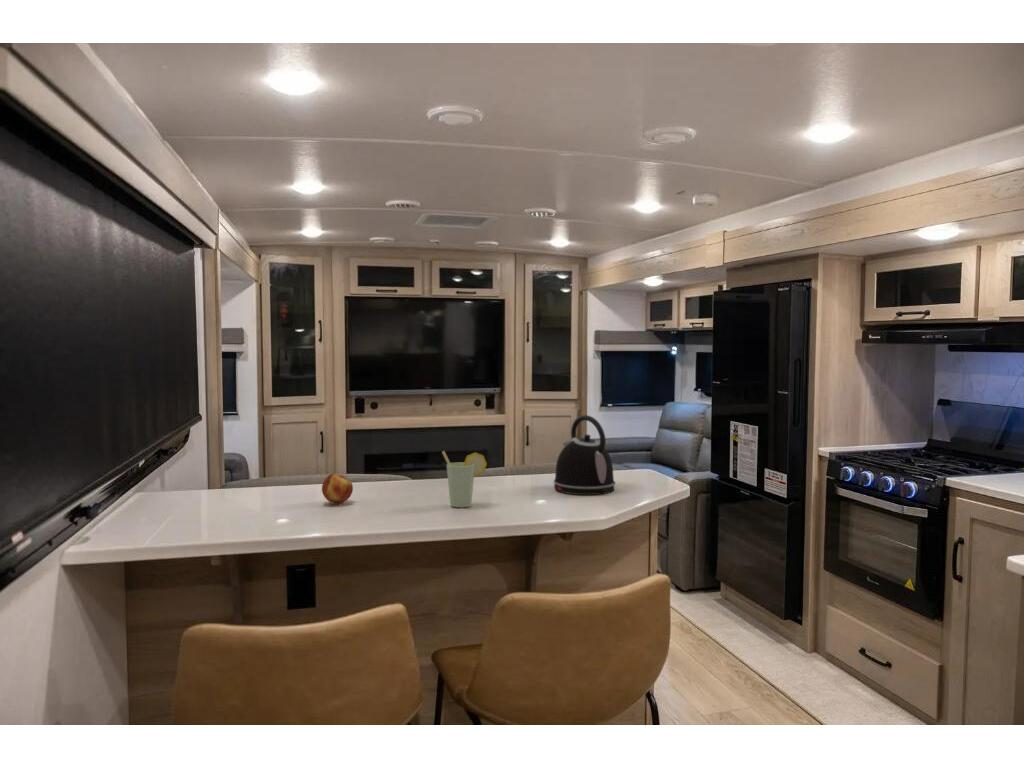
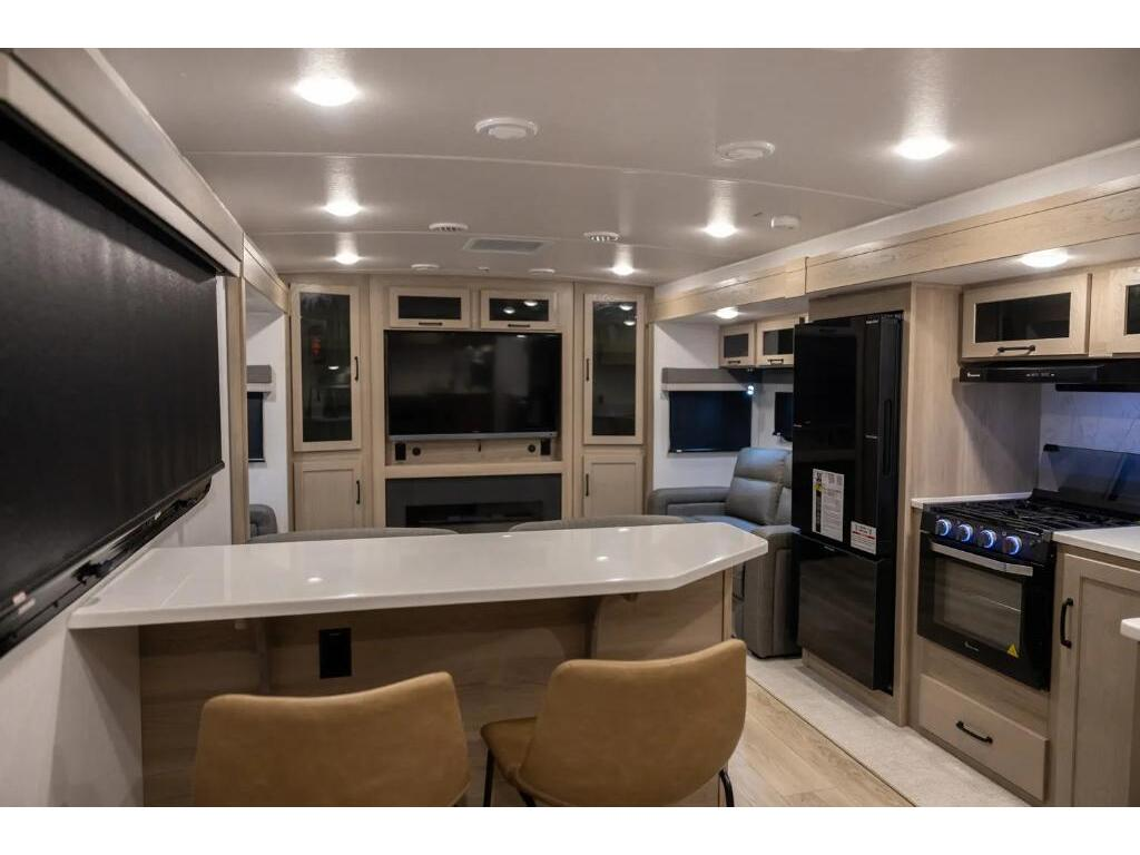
- cup [441,450,488,508]
- fruit [321,473,354,504]
- kettle [552,414,616,496]
